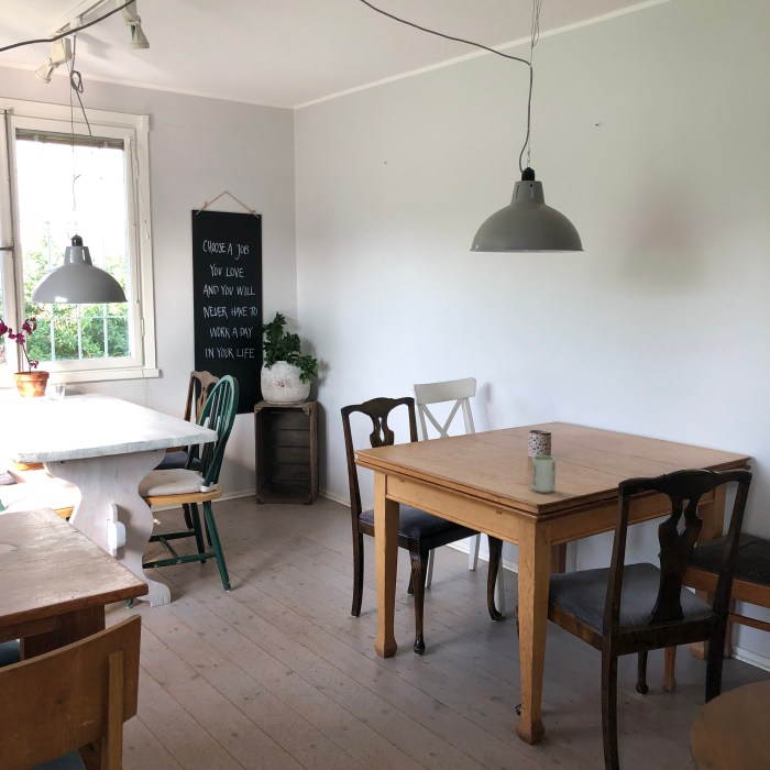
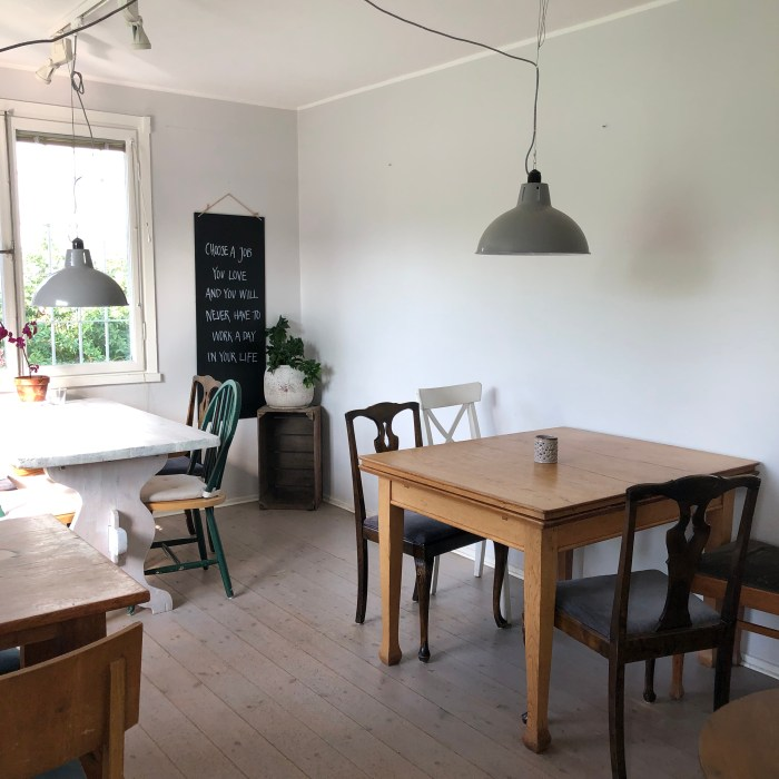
- cup [530,454,557,494]
